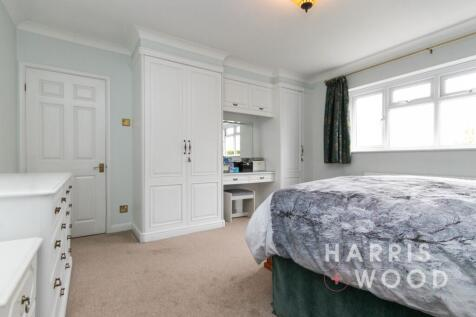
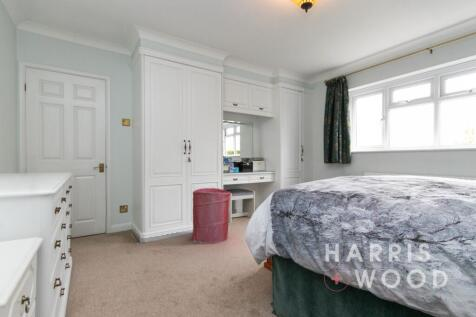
+ laundry hamper [191,187,232,245]
